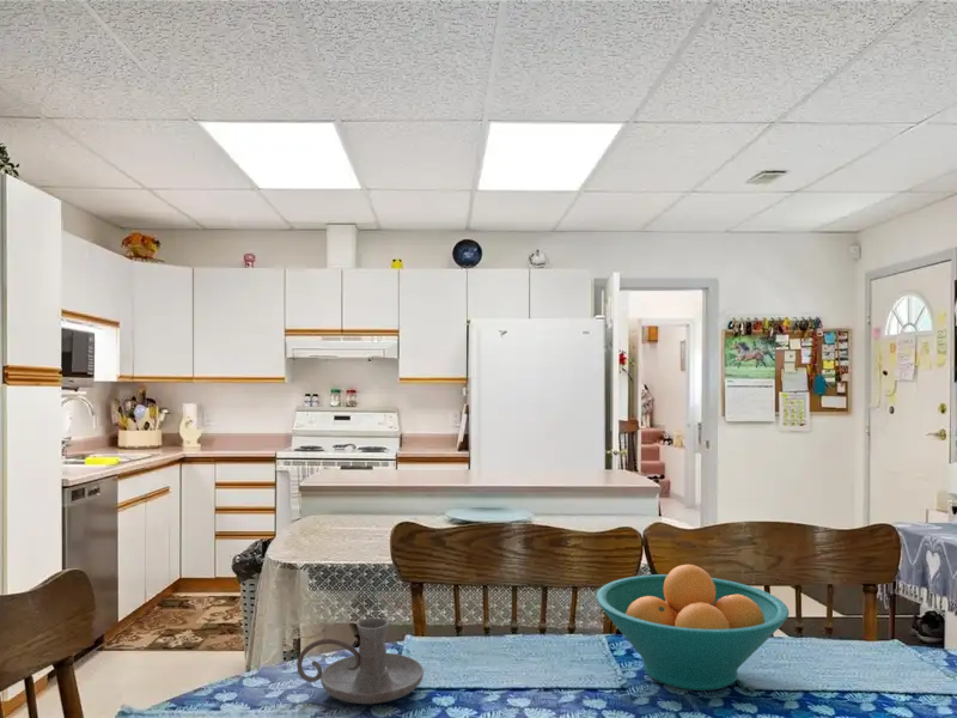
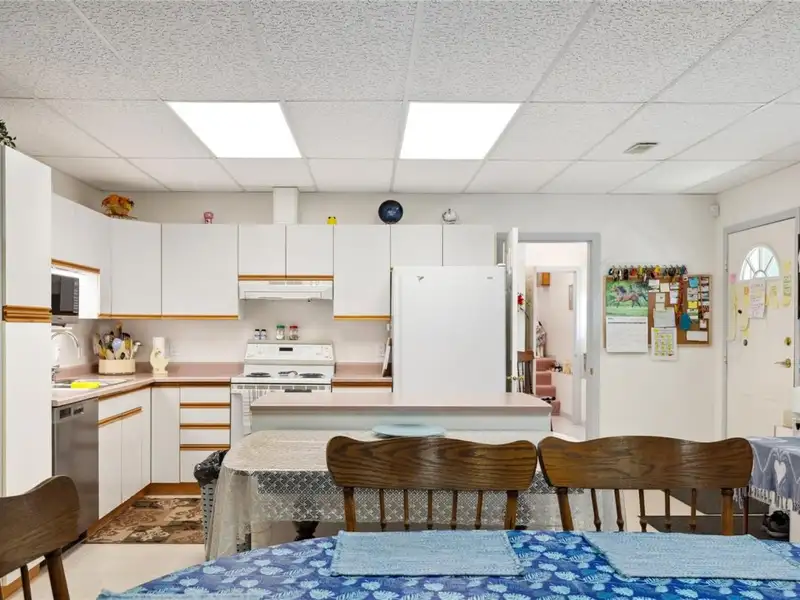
- fruit bowl [595,564,790,692]
- candle holder [295,617,425,705]
